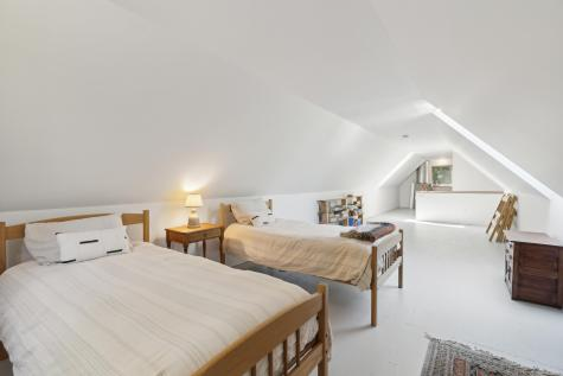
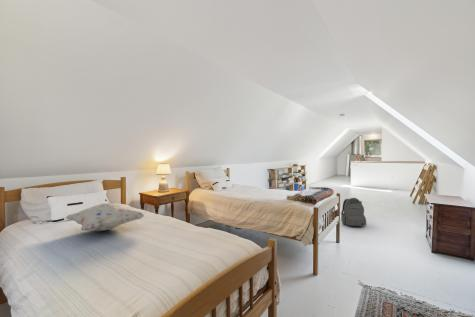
+ backpack [340,197,367,227]
+ decorative pillow [64,203,146,232]
